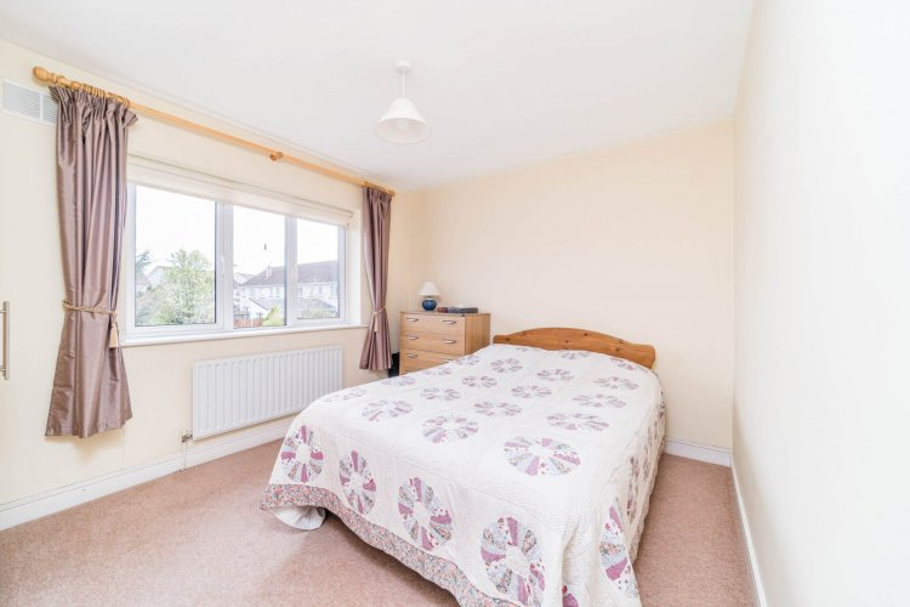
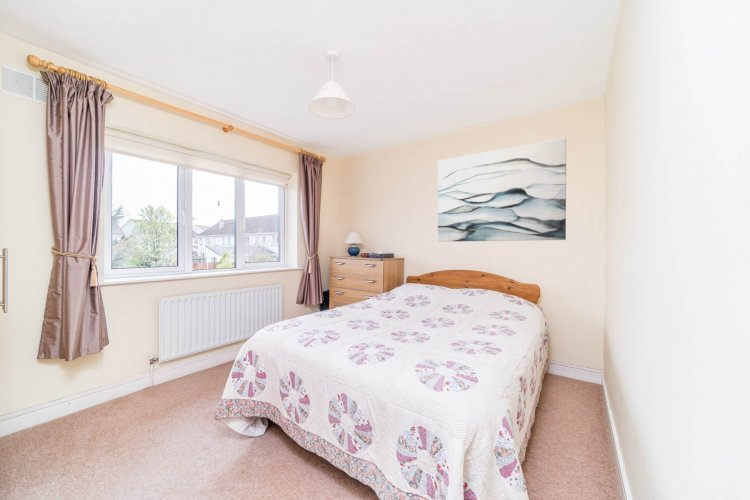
+ wall art [437,137,567,243]
